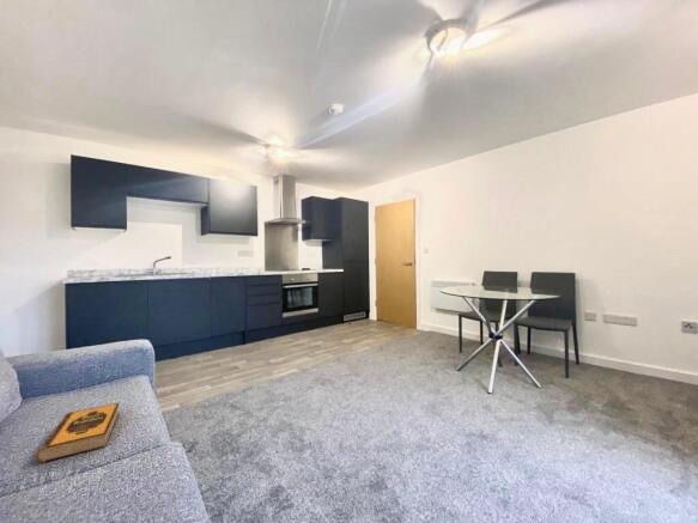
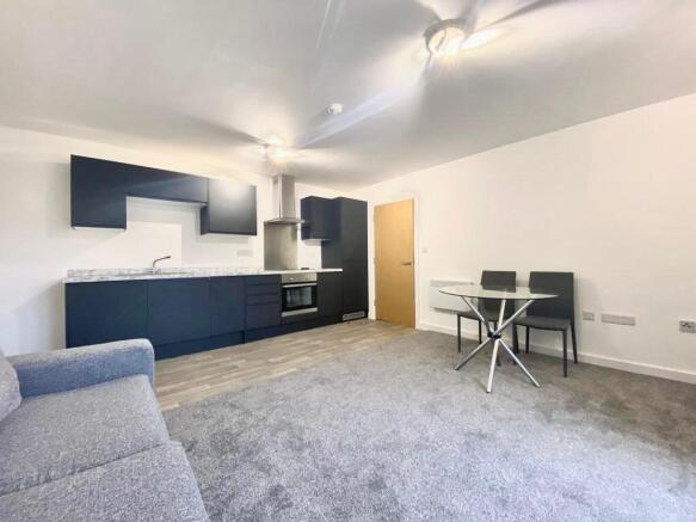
- hardback book [35,402,120,463]
